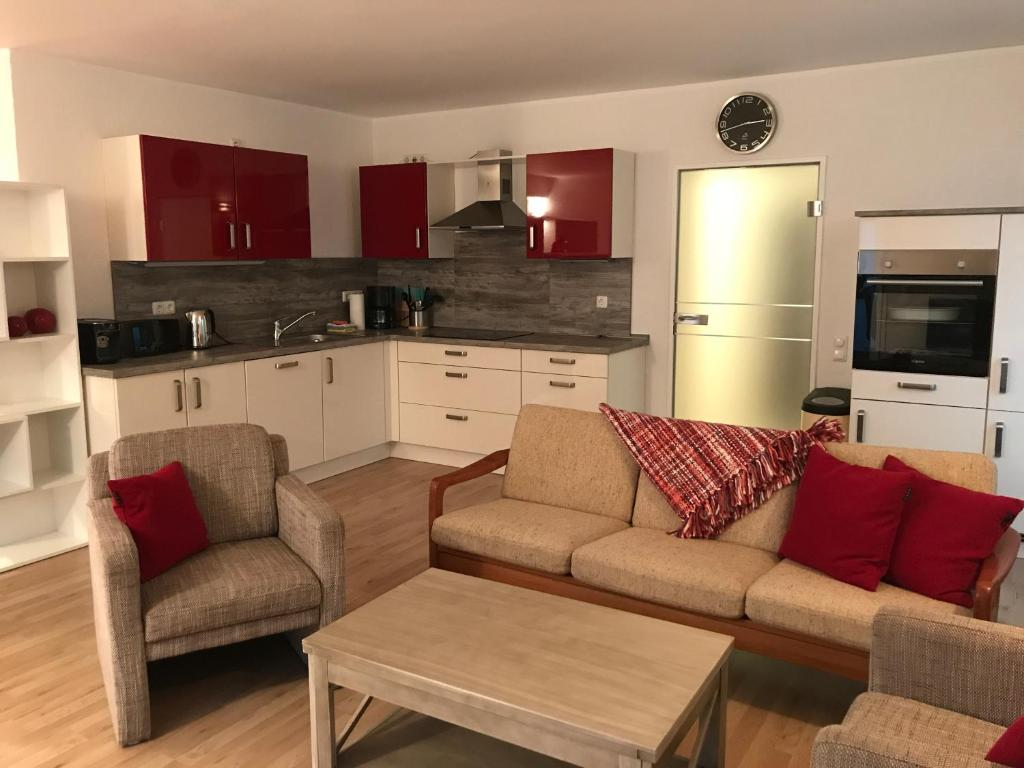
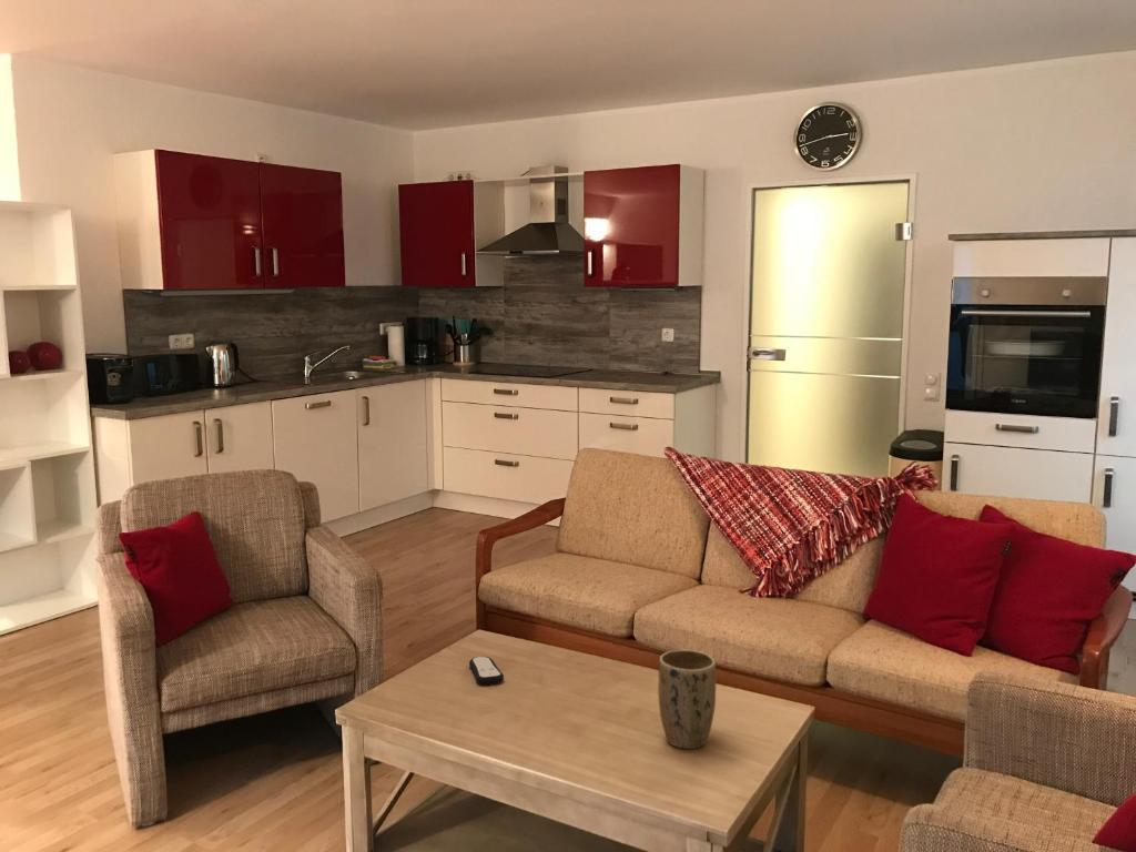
+ plant pot [657,649,717,750]
+ remote control [468,656,505,686]
